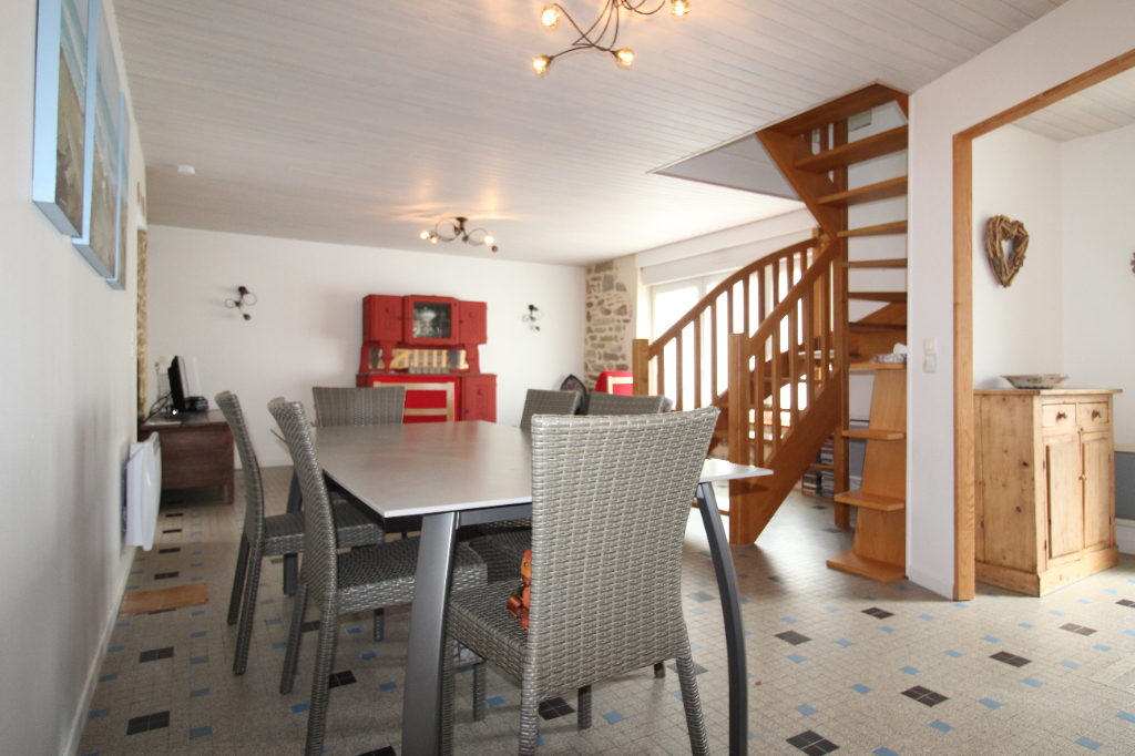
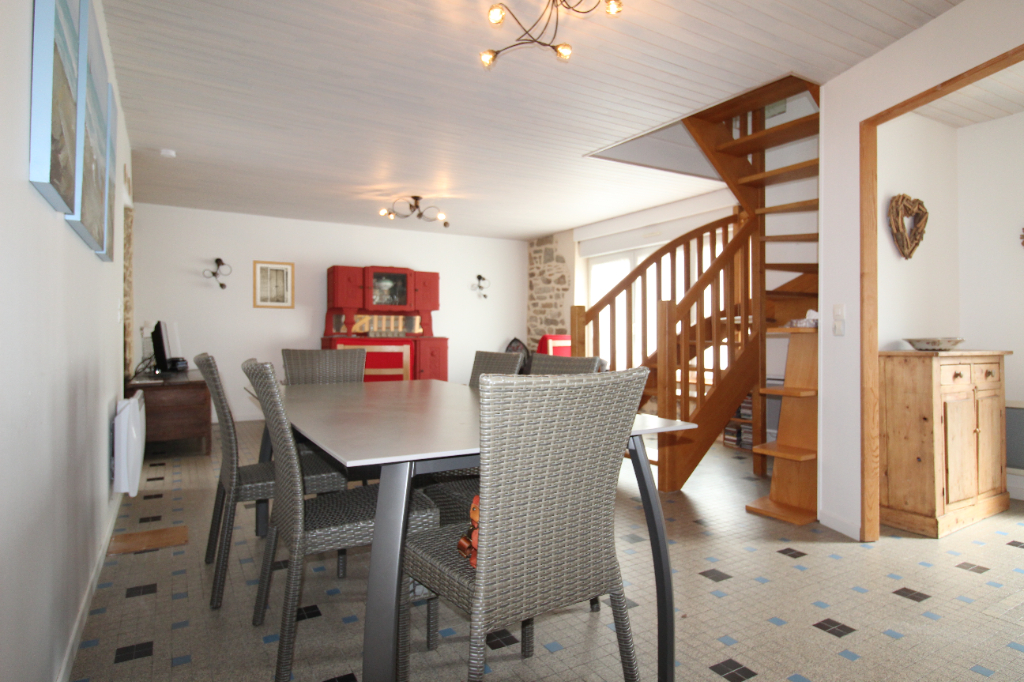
+ wall art [252,259,296,310]
